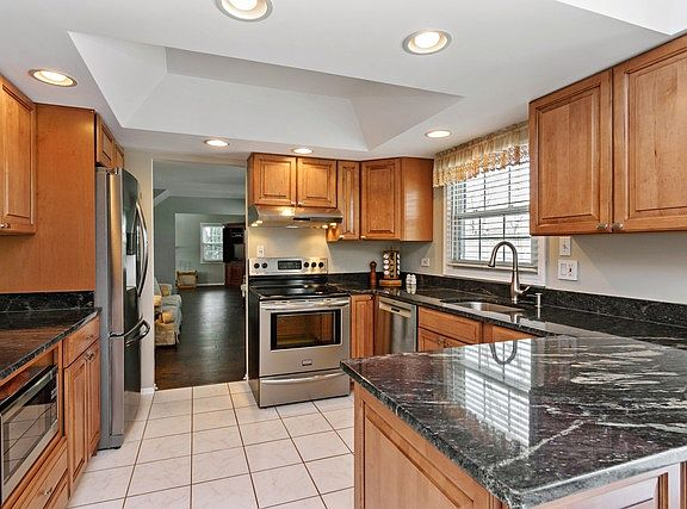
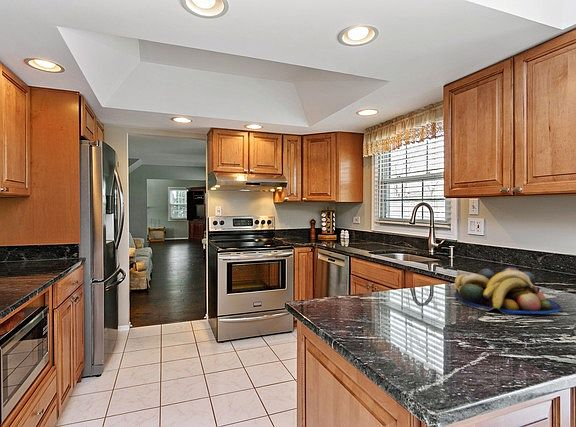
+ fruit bowl [453,266,563,315]
